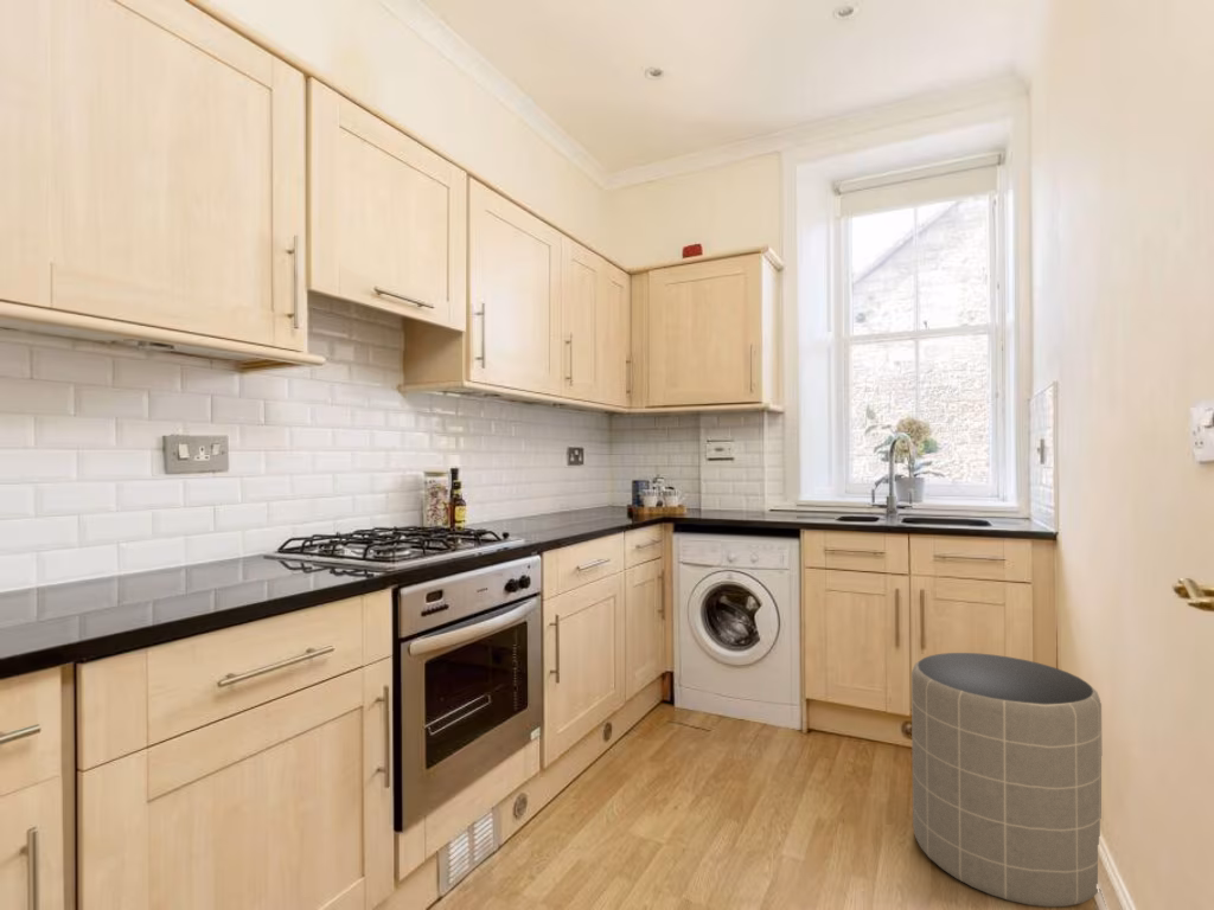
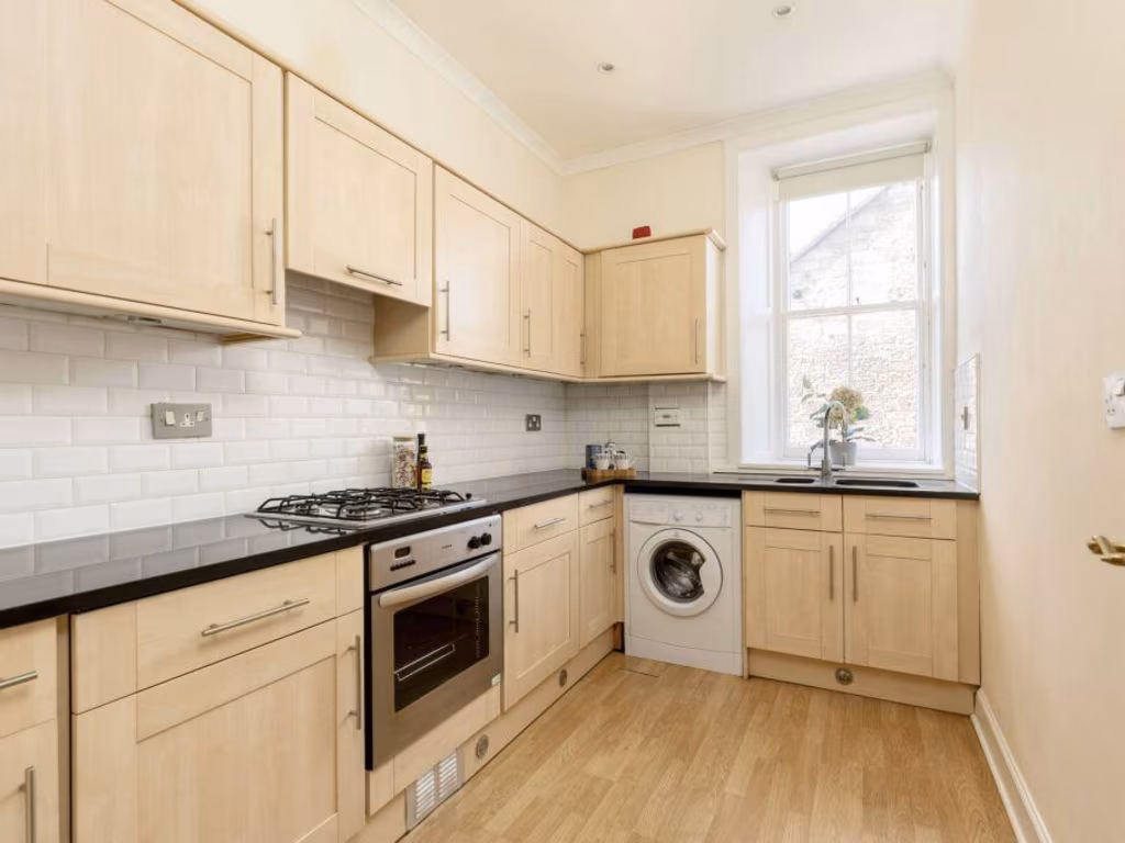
- trash can [910,652,1103,908]
